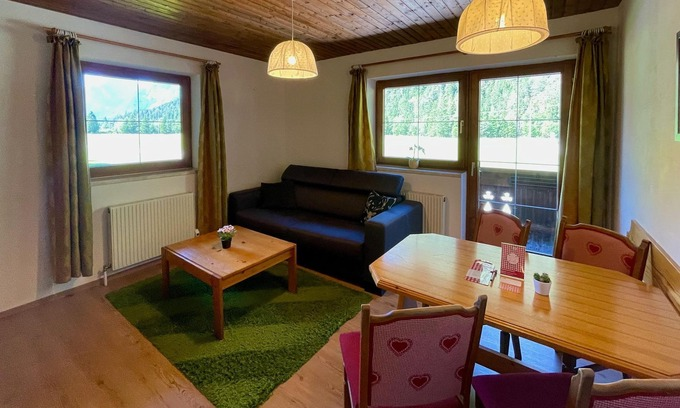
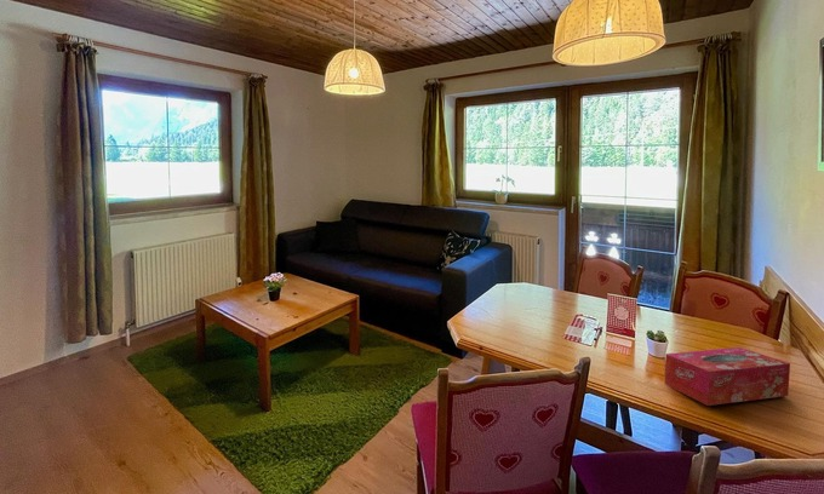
+ tissue box [663,346,791,407]
